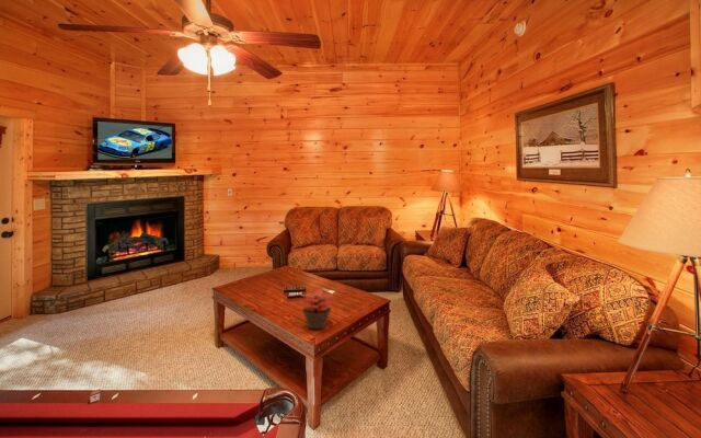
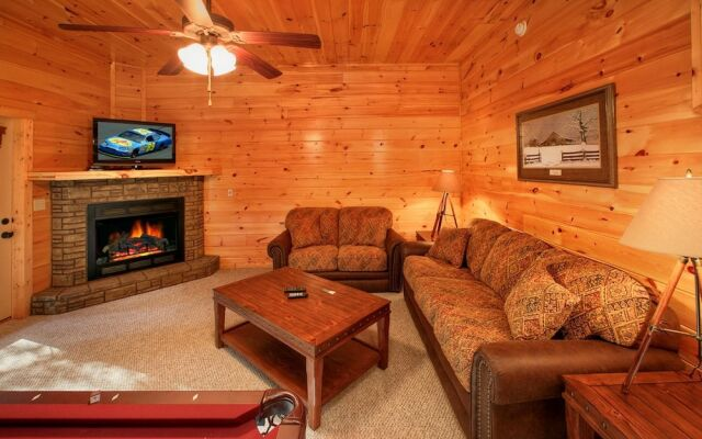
- succulent plant [299,288,334,330]
